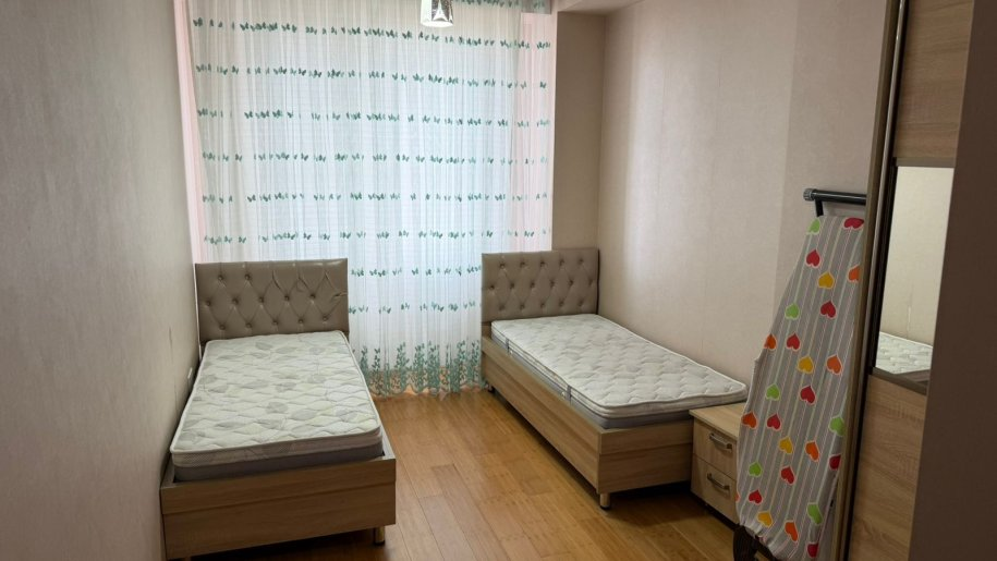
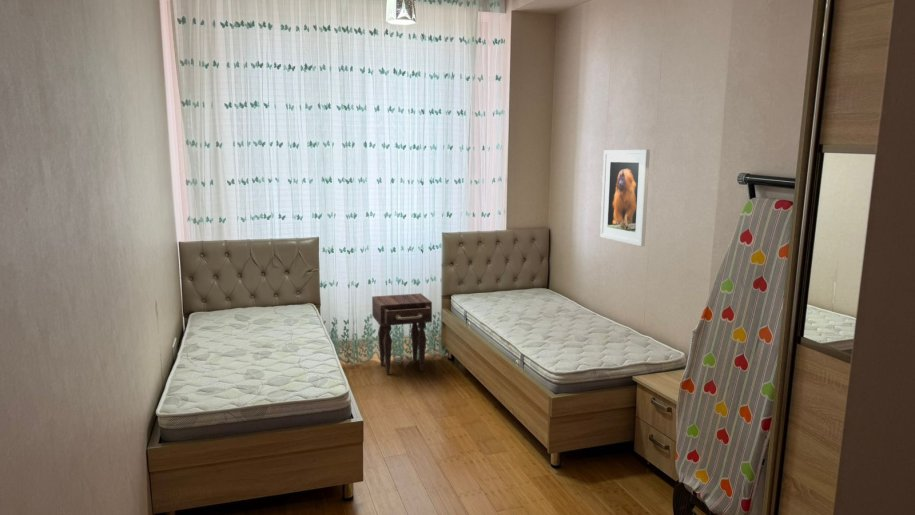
+ nightstand [371,293,433,376]
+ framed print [599,149,651,247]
